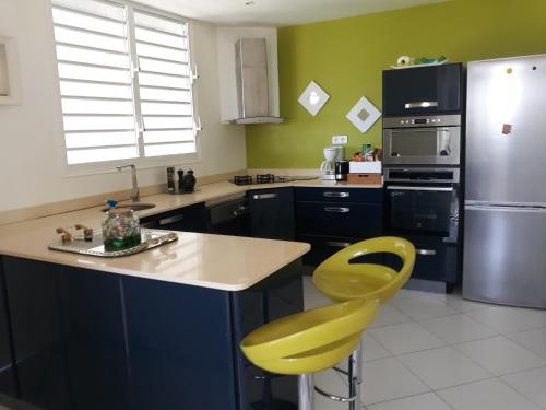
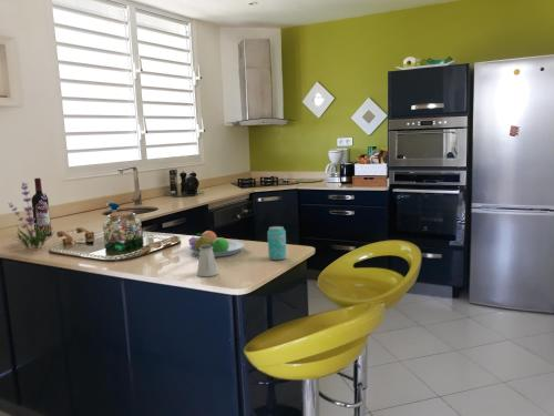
+ beverage can [267,225,287,261]
+ saltshaker [196,244,219,277]
+ plant [8,182,54,250]
+ fruit bowl [187,230,246,258]
+ wine bottle [31,177,53,236]
